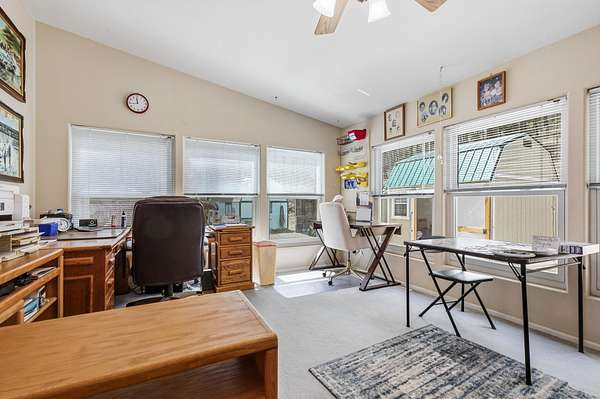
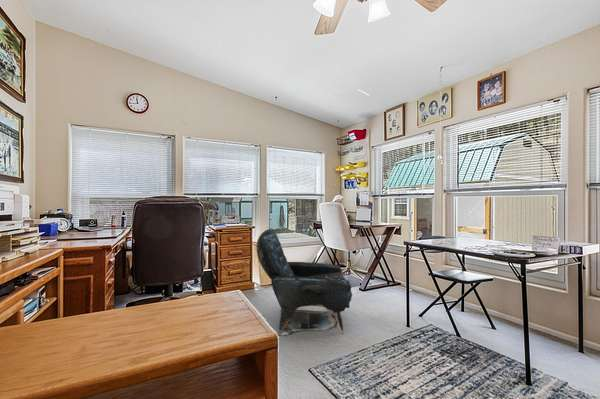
+ armchair [256,228,353,336]
